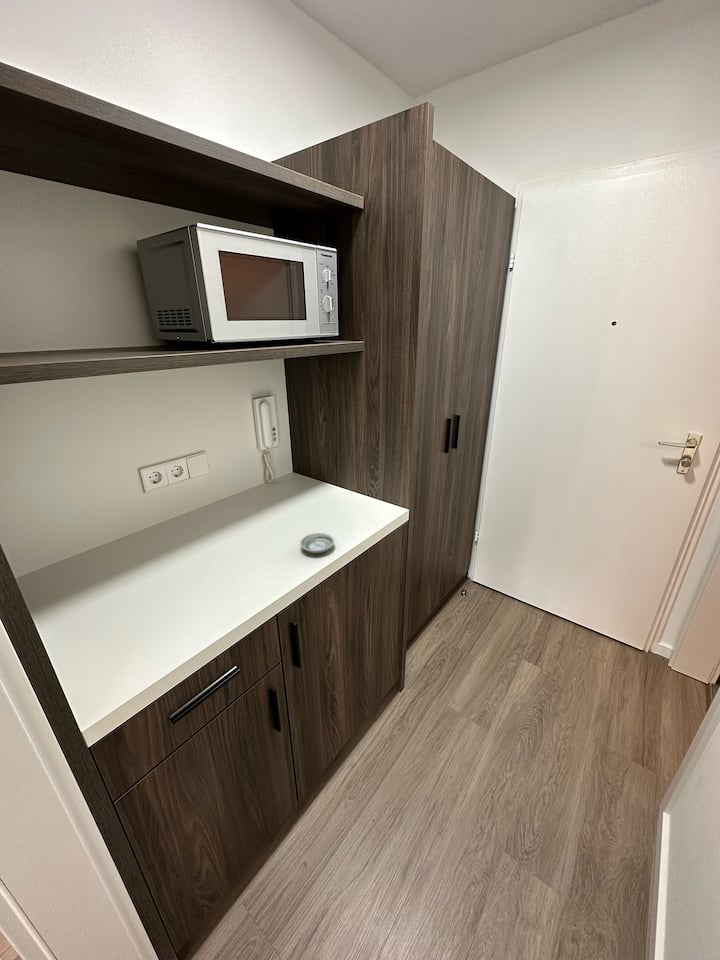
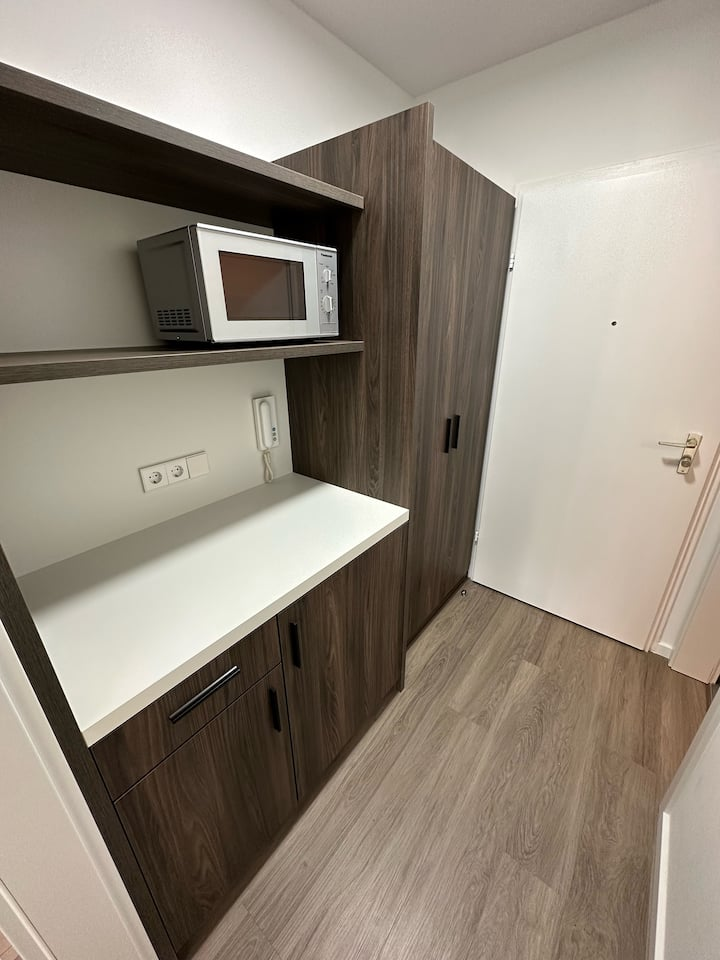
- saucer [299,532,335,554]
